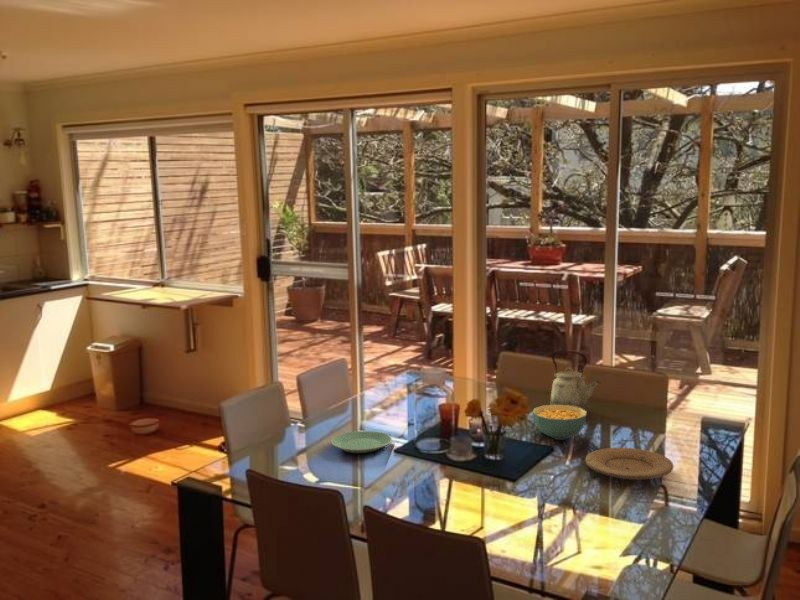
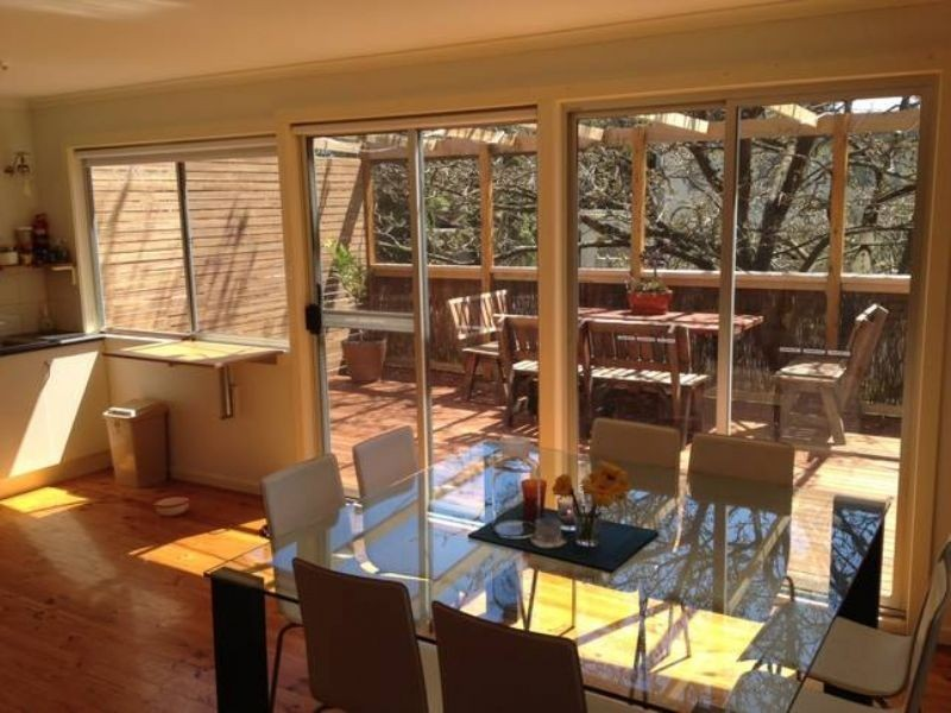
- plate [584,447,675,481]
- plate [330,430,393,454]
- cereal bowl [531,404,588,441]
- kettle [549,349,602,411]
